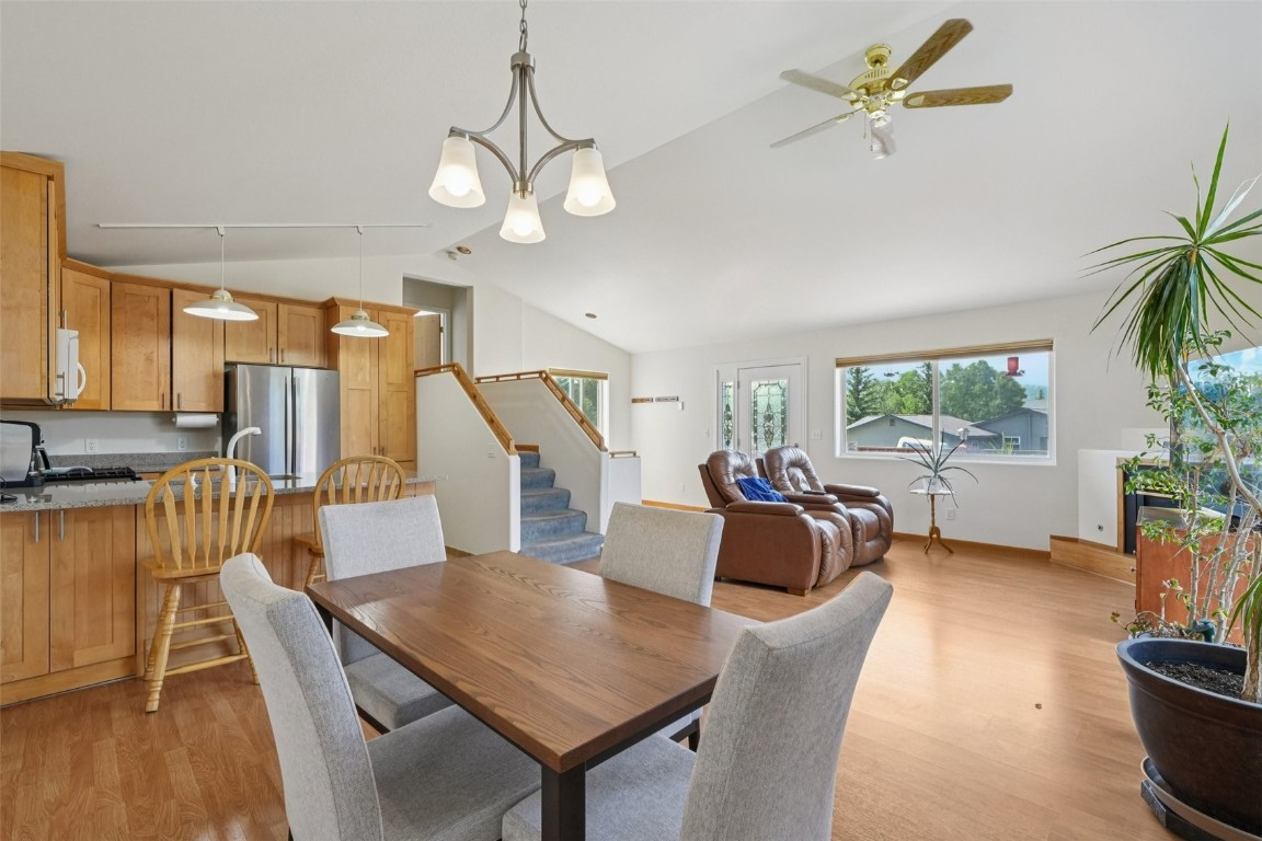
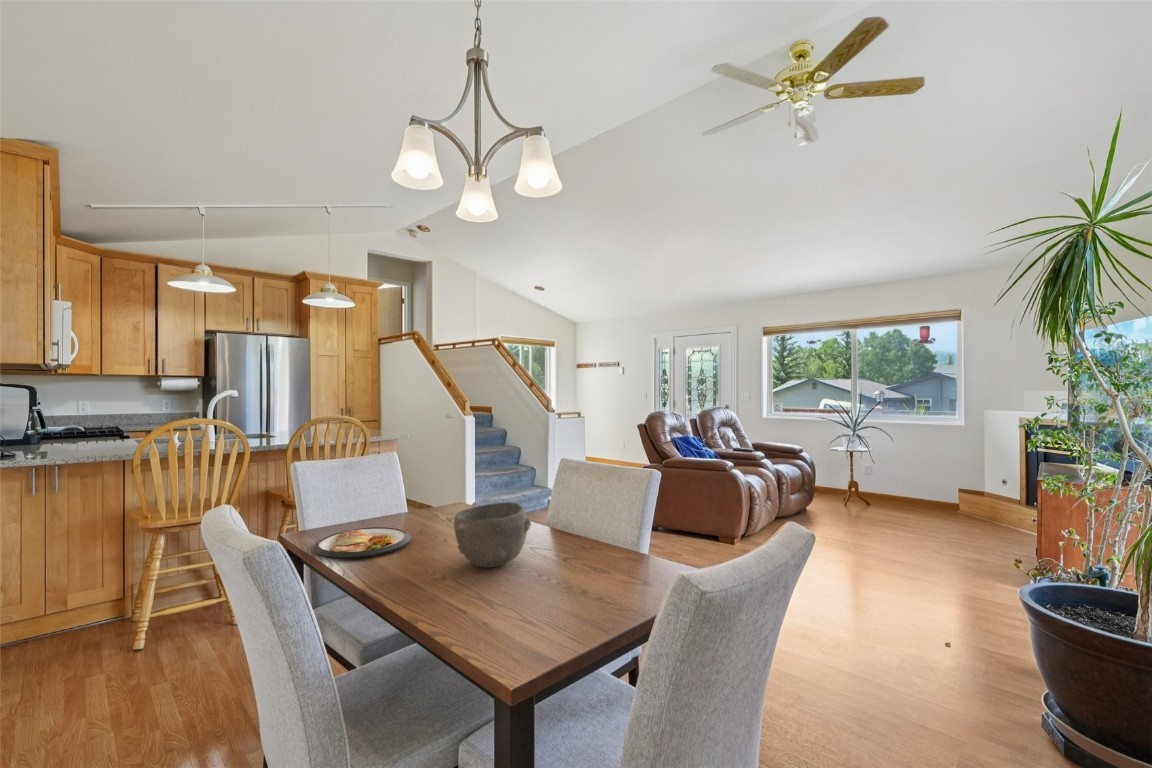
+ dish [312,526,412,560]
+ bowl [453,501,532,569]
